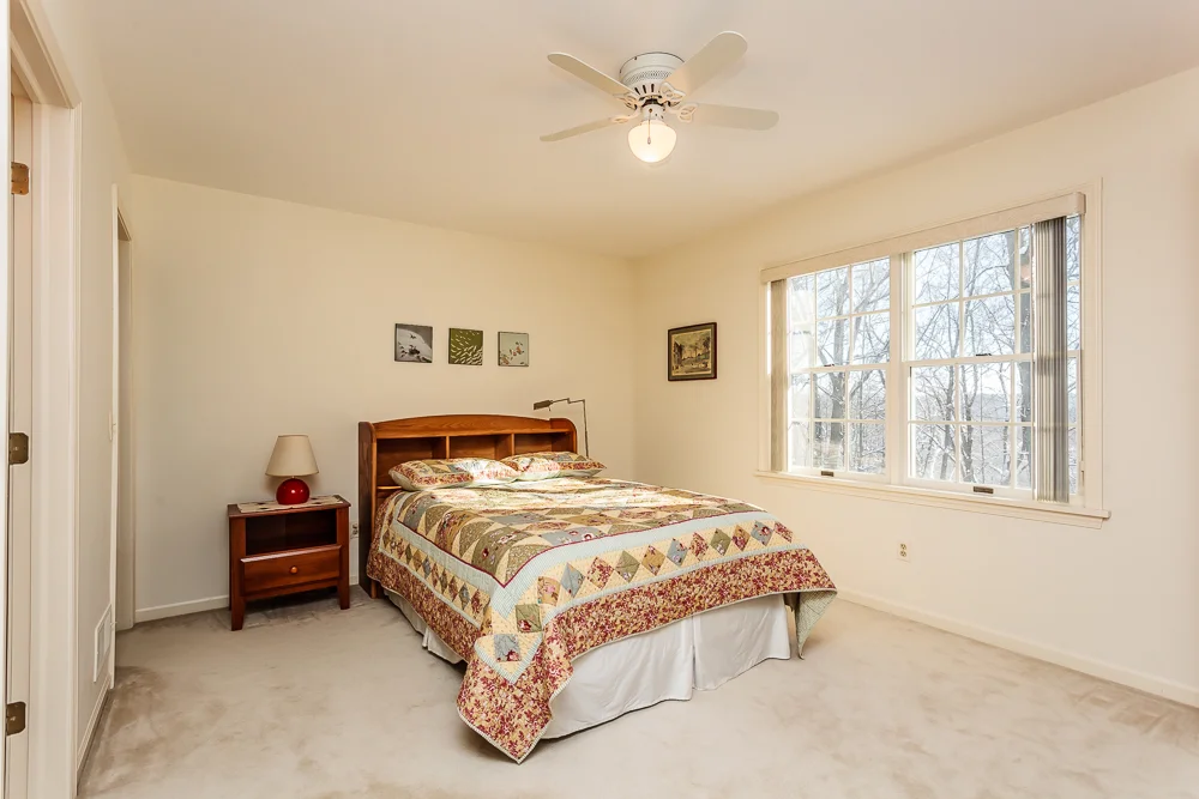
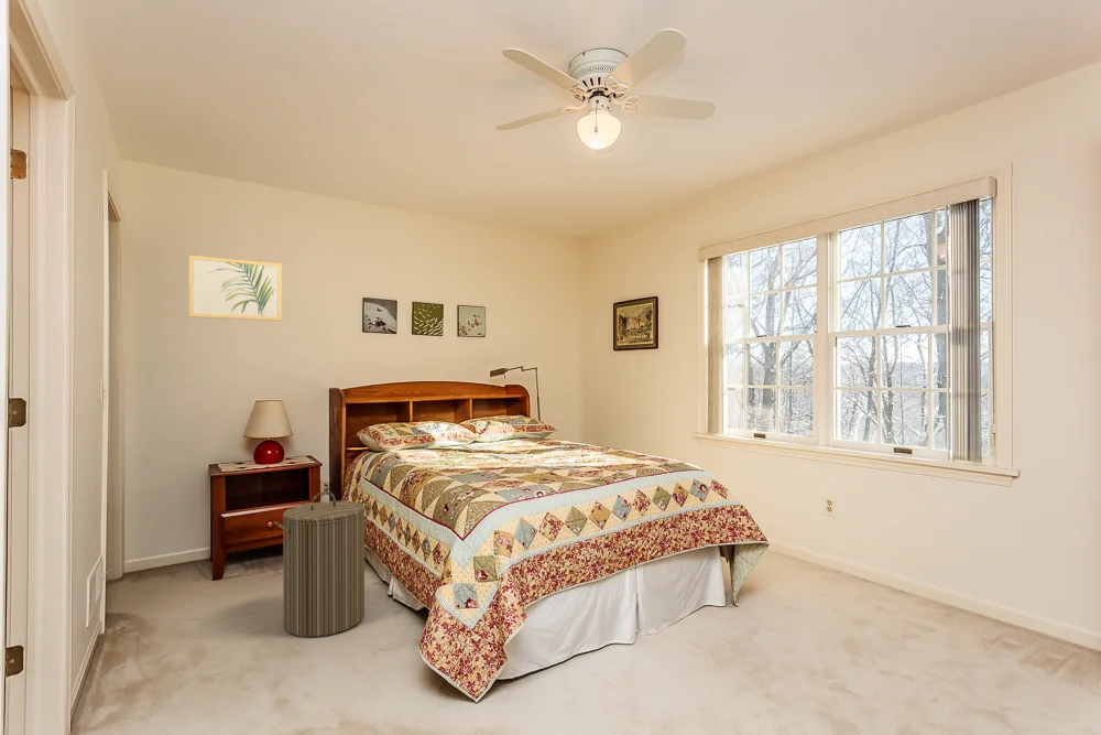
+ wall art [187,255,283,322]
+ laundry hamper [273,490,372,638]
